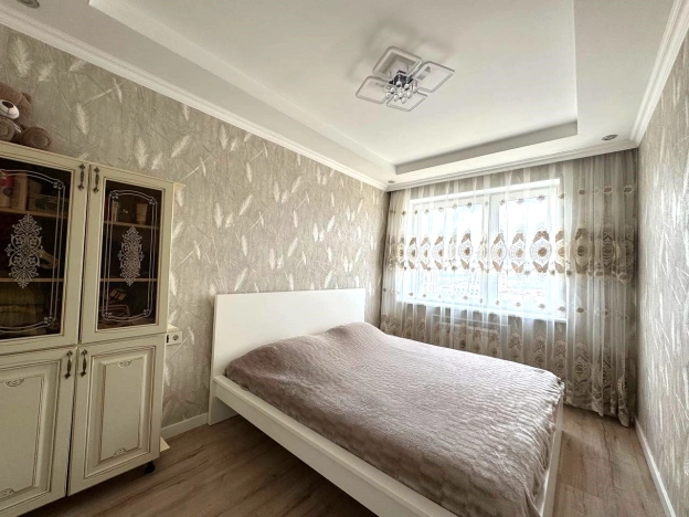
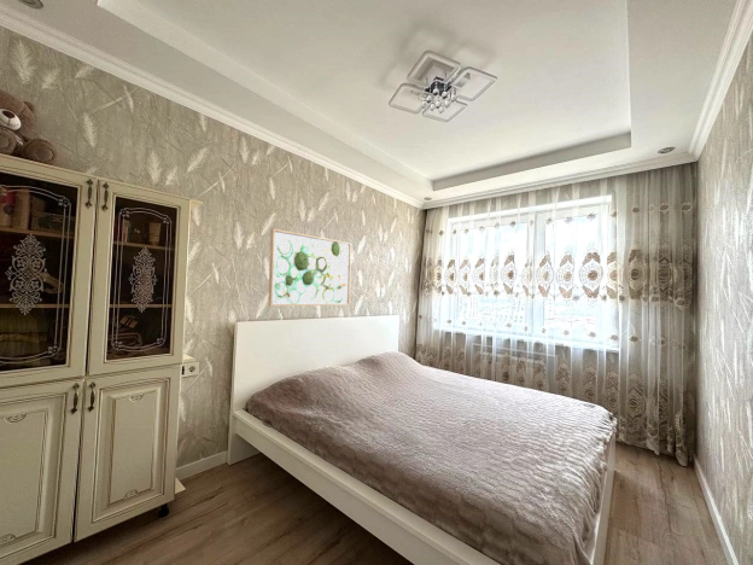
+ wall art [267,228,352,307]
